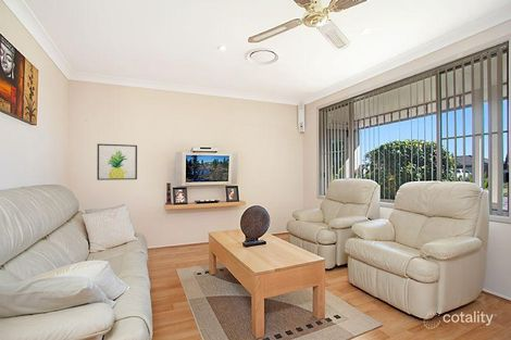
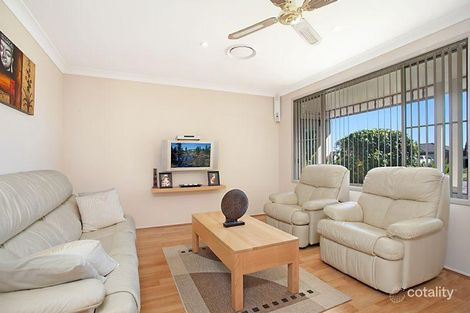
- wall art [96,142,138,181]
